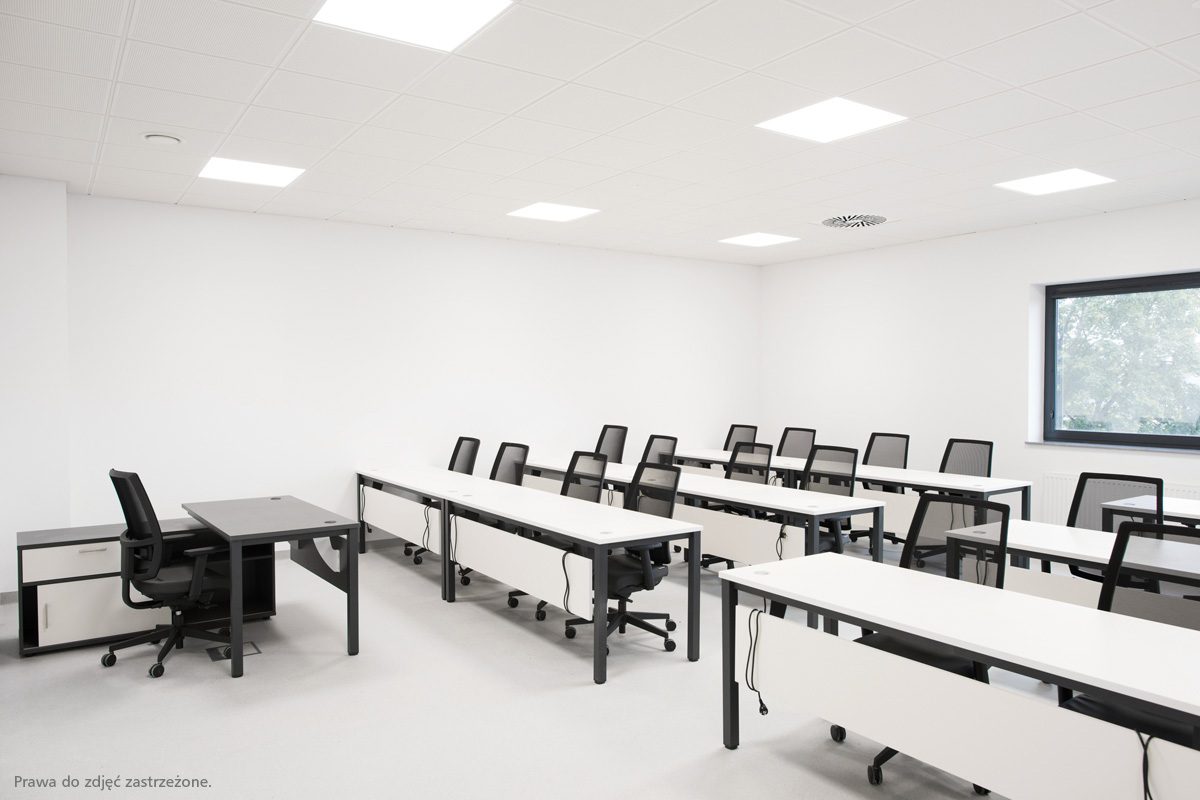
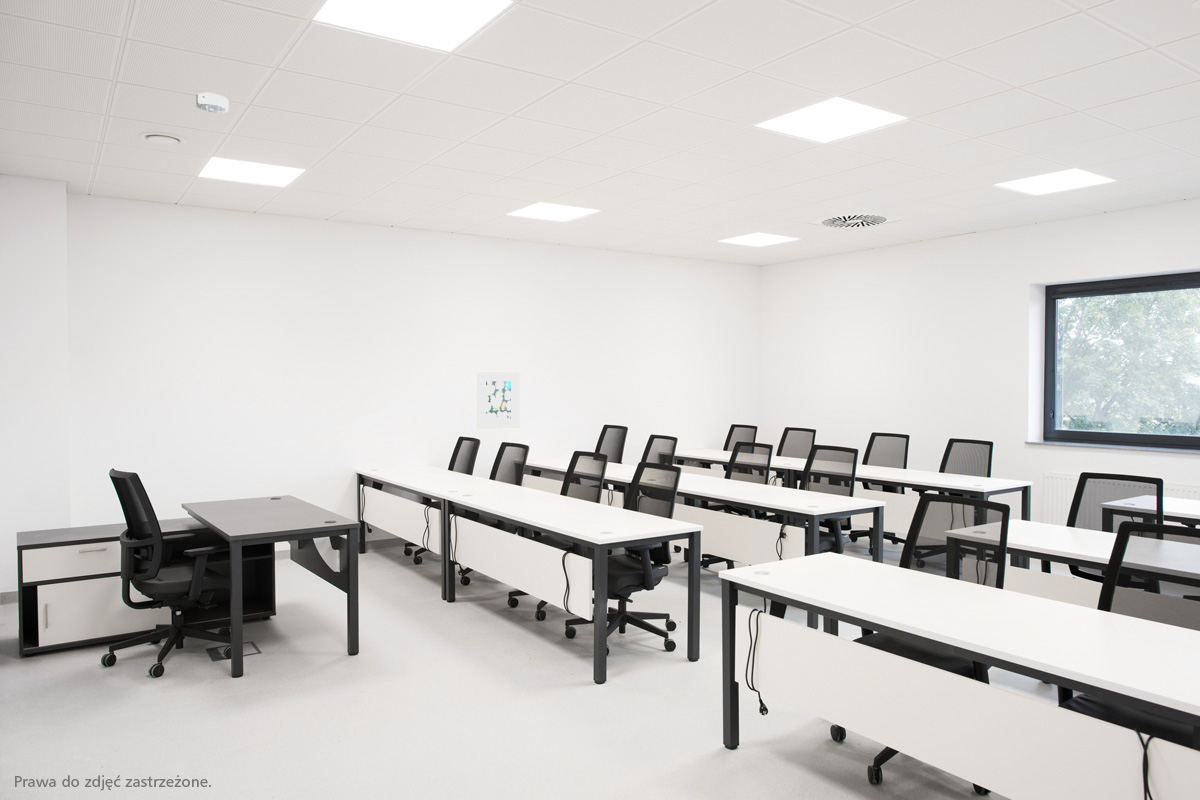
+ smoke detector [195,92,230,114]
+ wall art [476,371,521,430]
